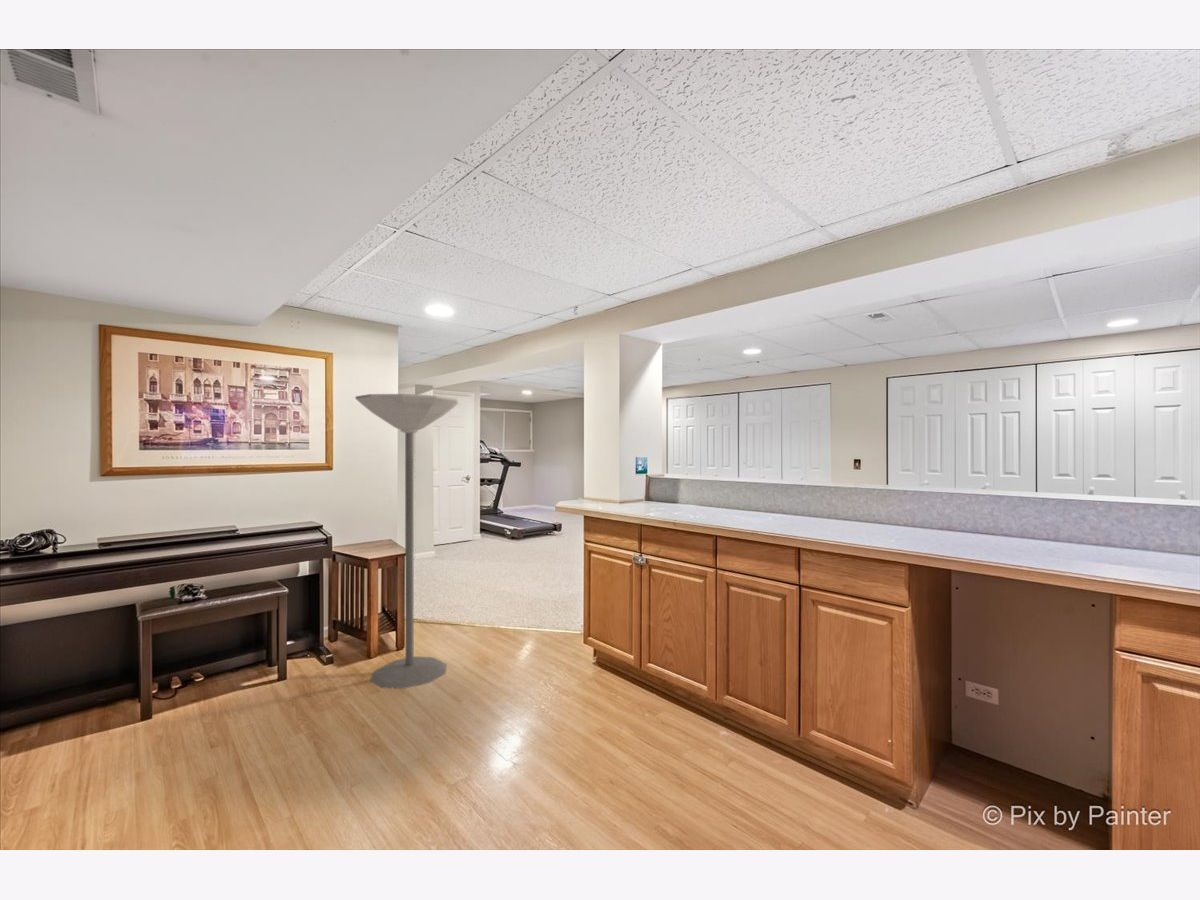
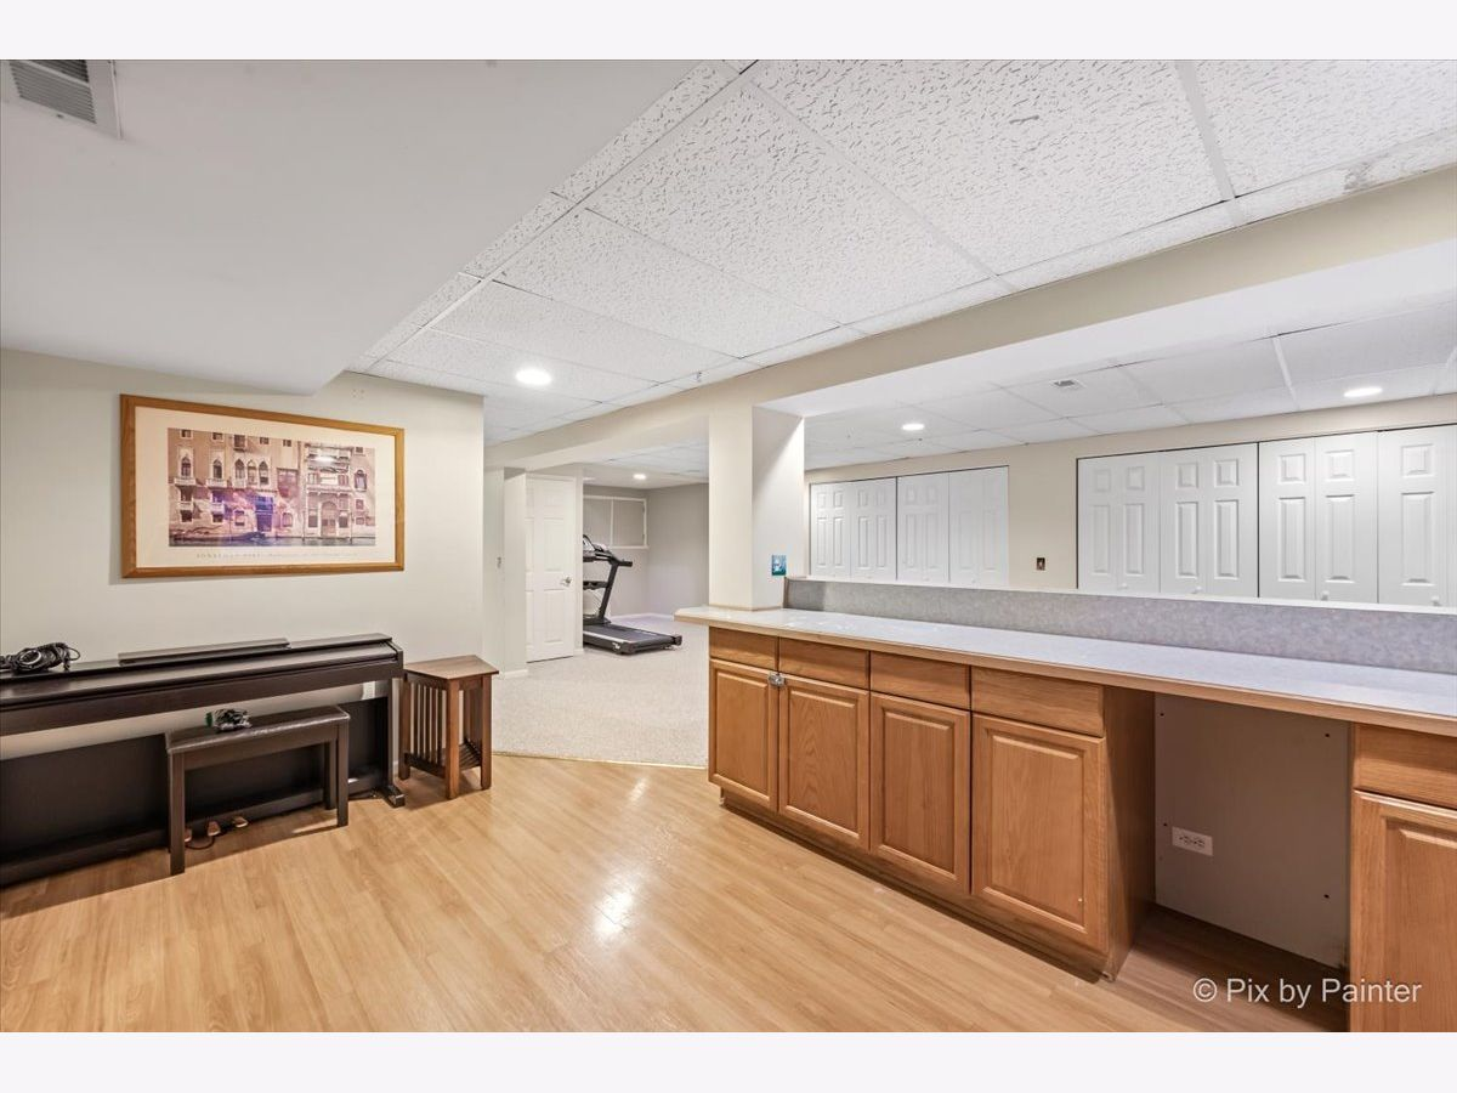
- floor lamp [354,393,459,690]
